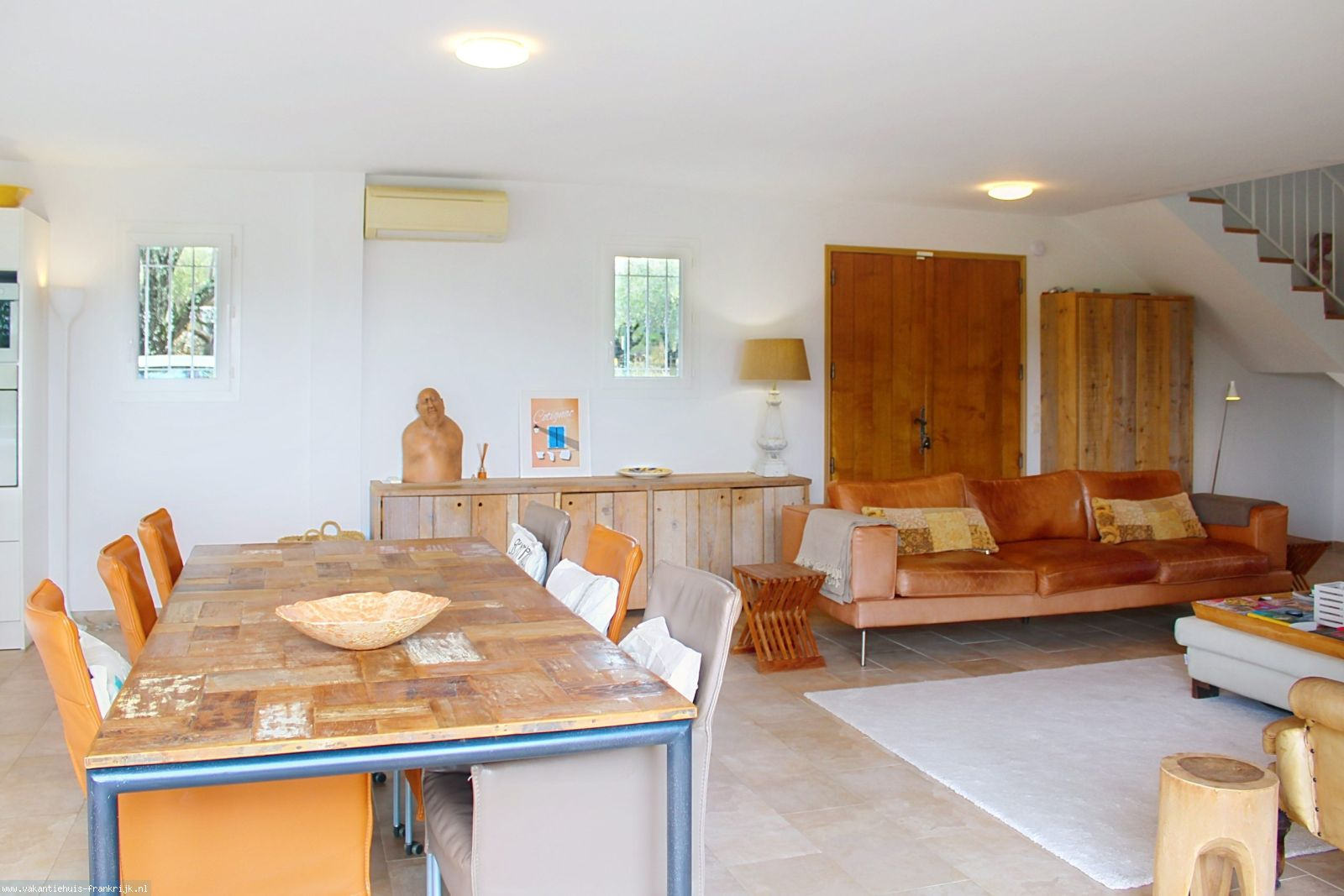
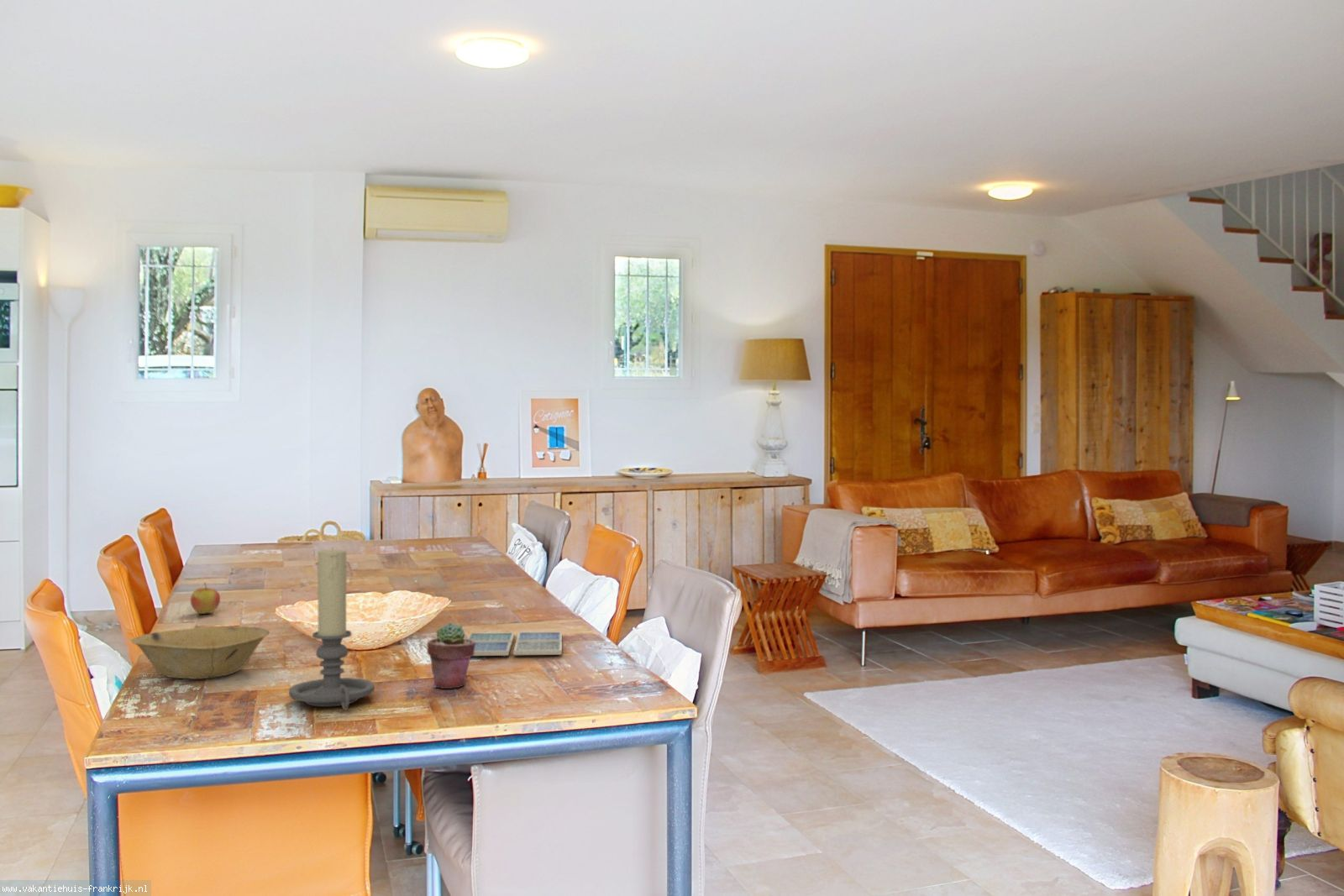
+ potted succulent [427,621,475,689]
+ candle holder [288,547,375,711]
+ bowl [130,626,270,679]
+ apple [190,582,221,615]
+ drink coaster [466,631,563,657]
